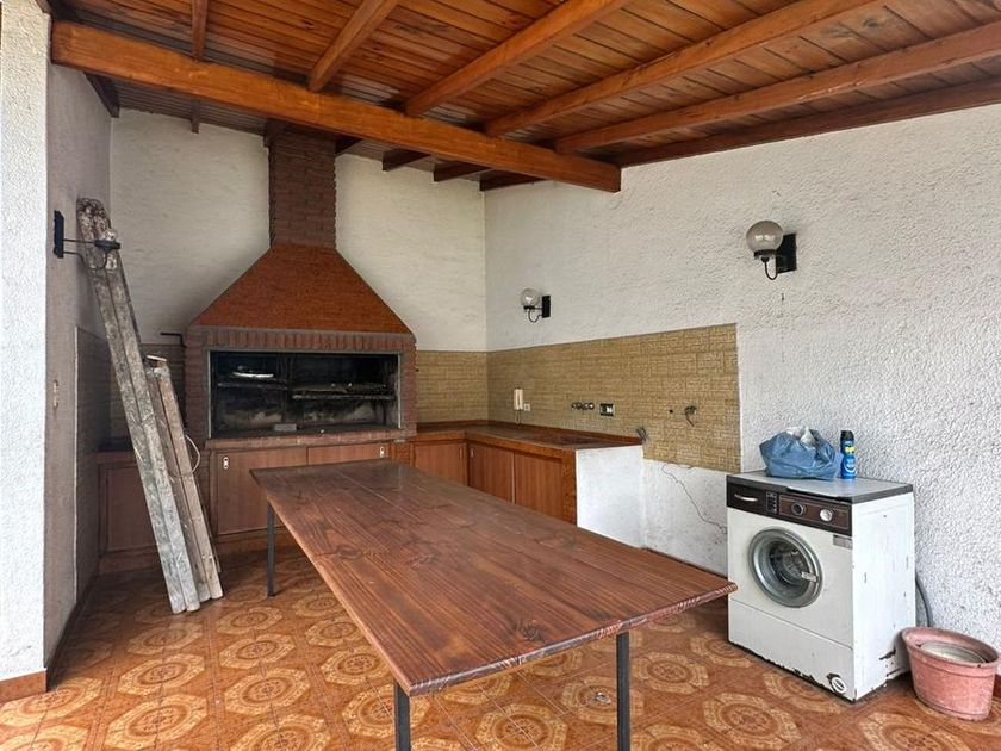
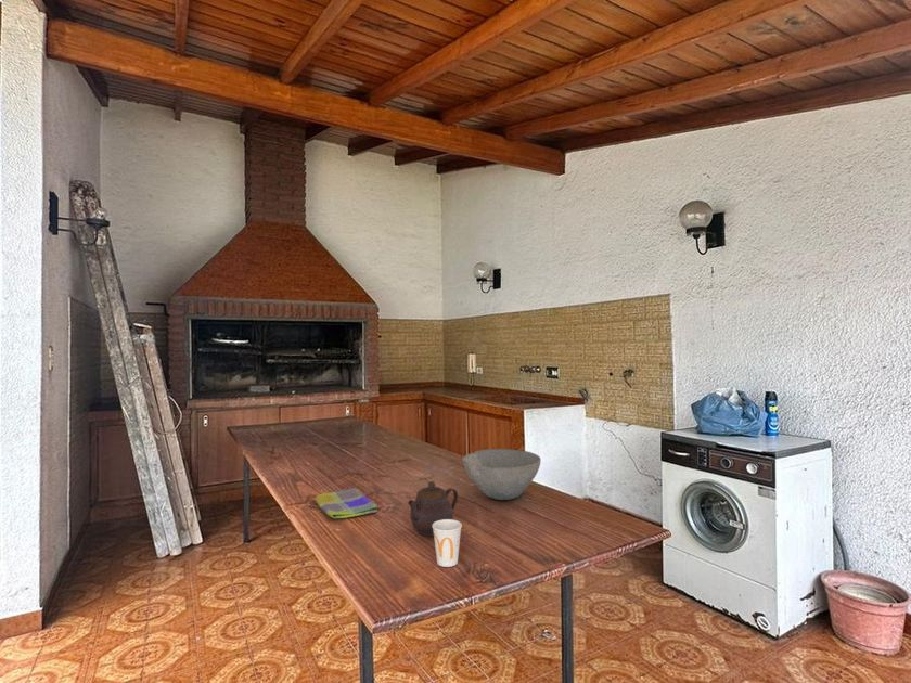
+ dish towel [313,487,378,519]
+ teapot [408,480,459,538]
+ bowl [461,448,542,501]
+ cup [432,518,463,568]
